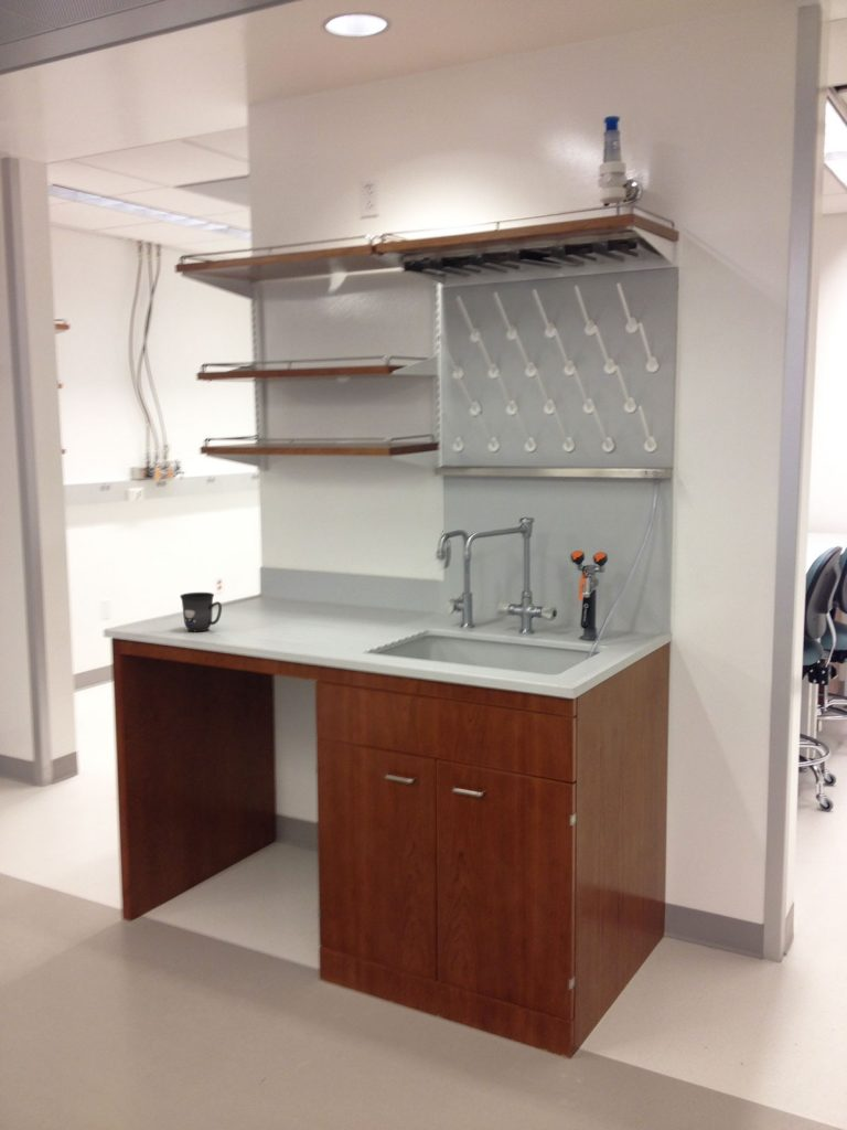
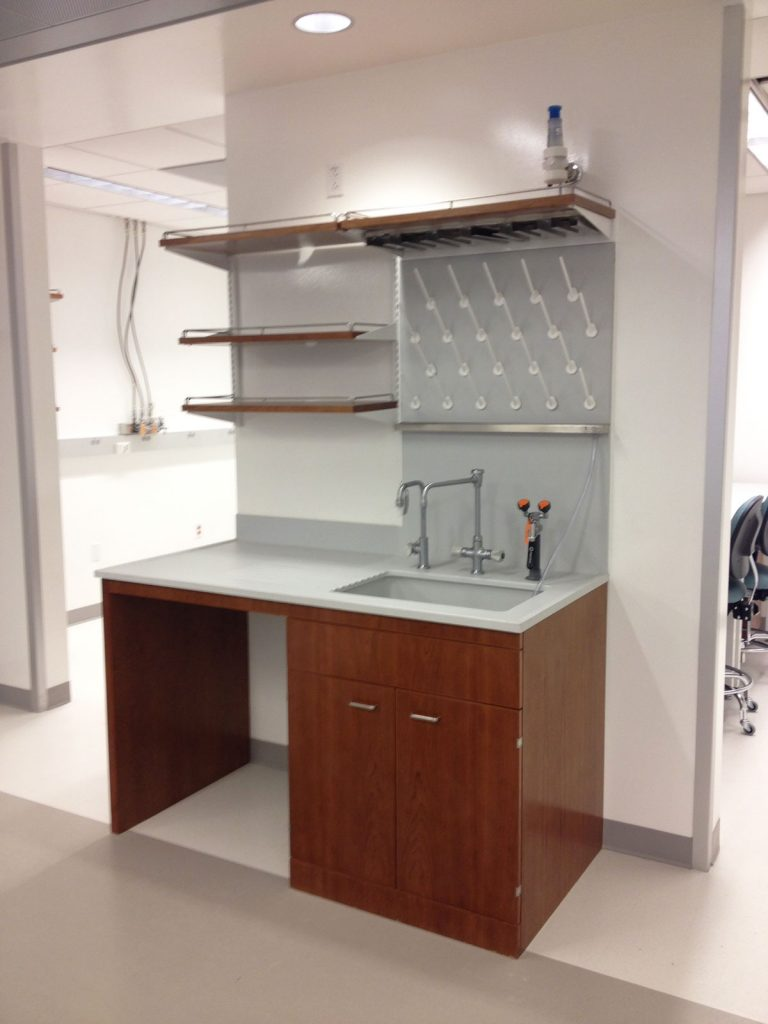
- mug [179,591,223,632]
